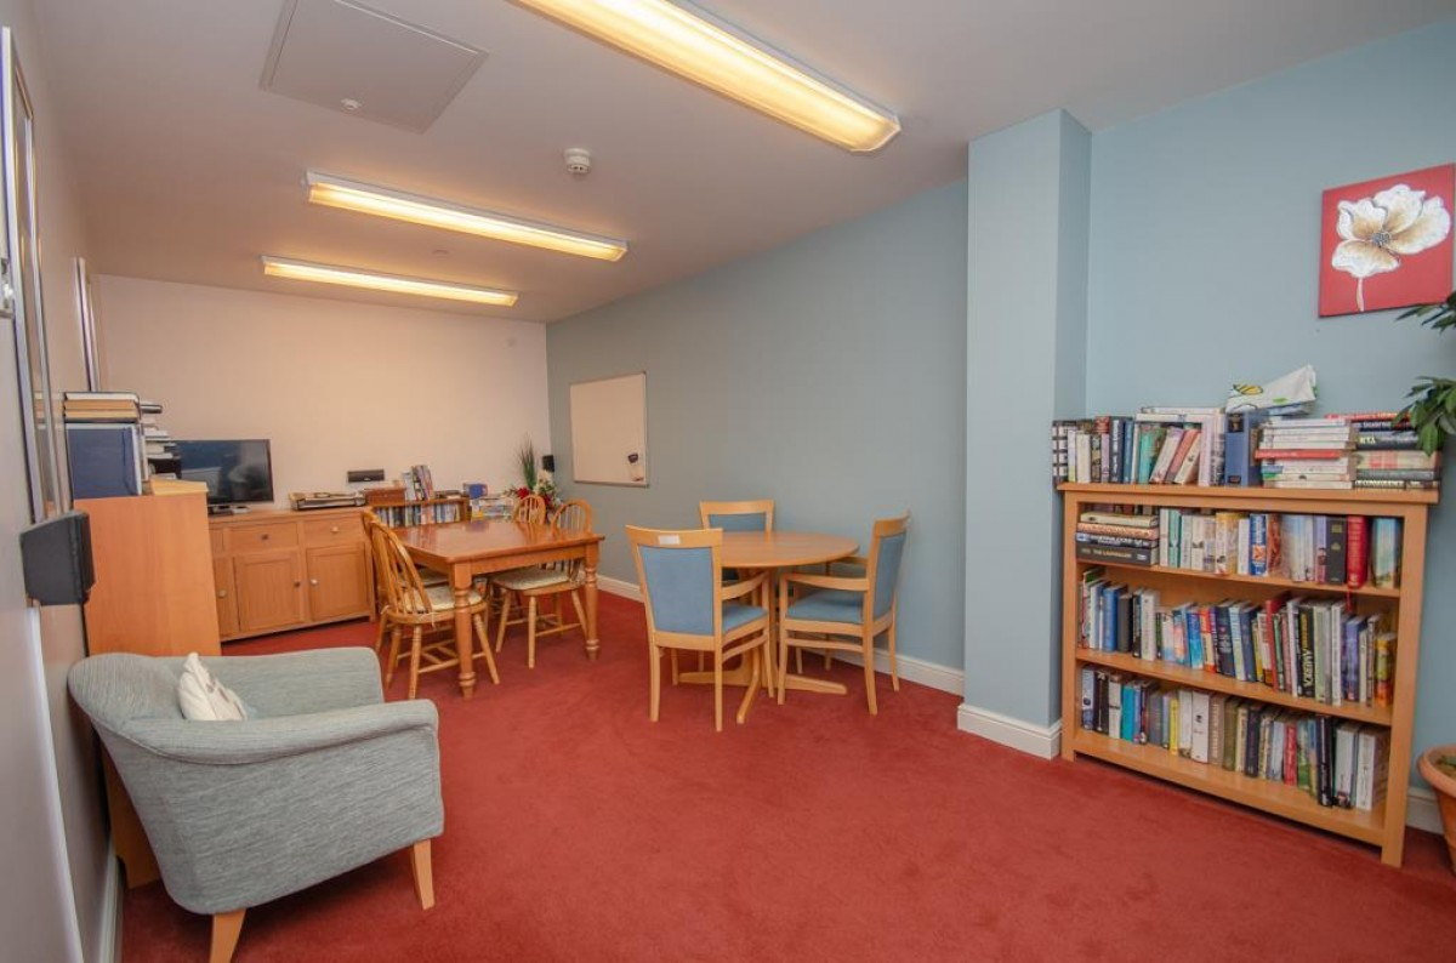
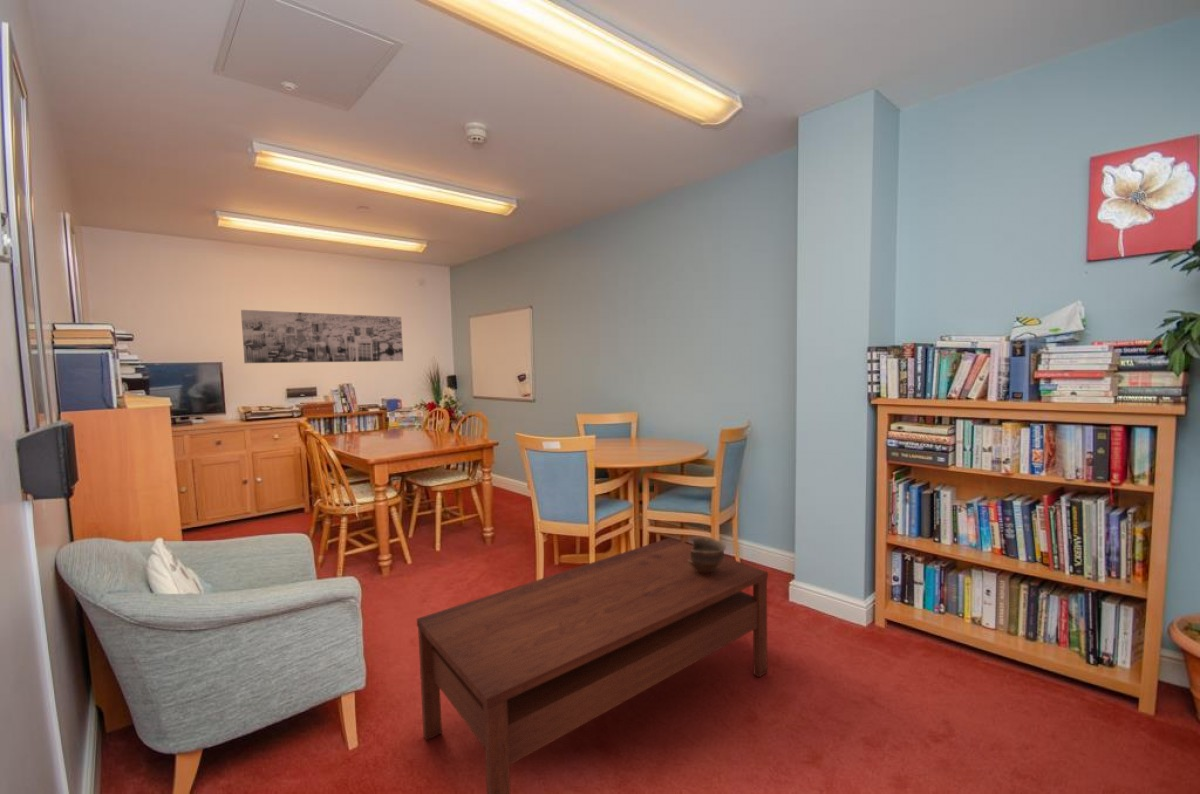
+ wall art [240,309,404,364]
+ coffee table [416,537,769,794]
+ ceramic bowl [687,536,727,573]
